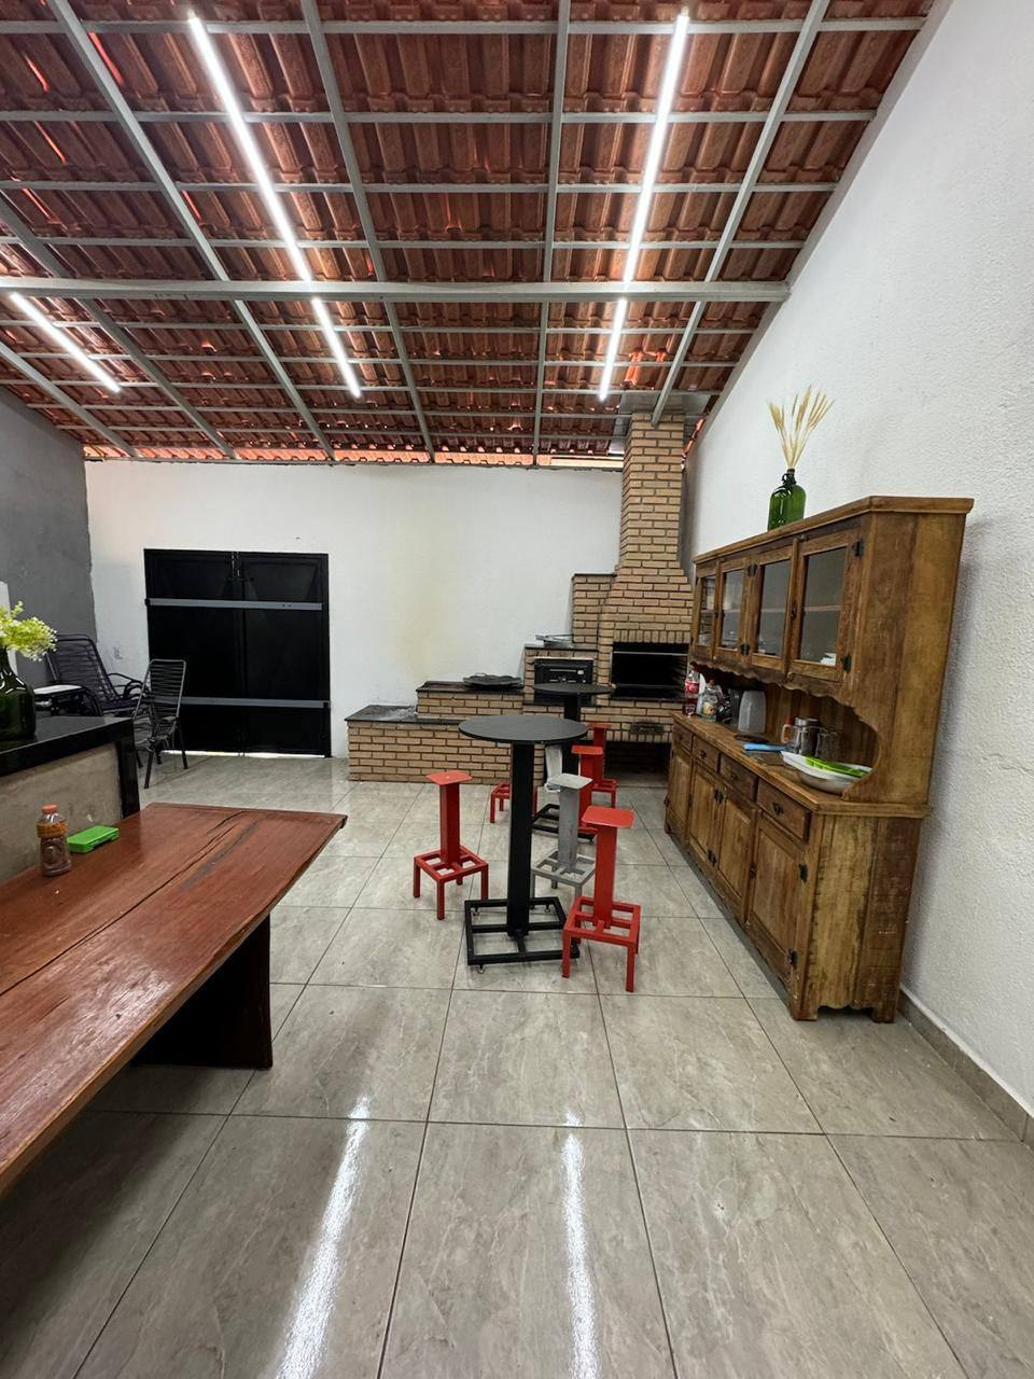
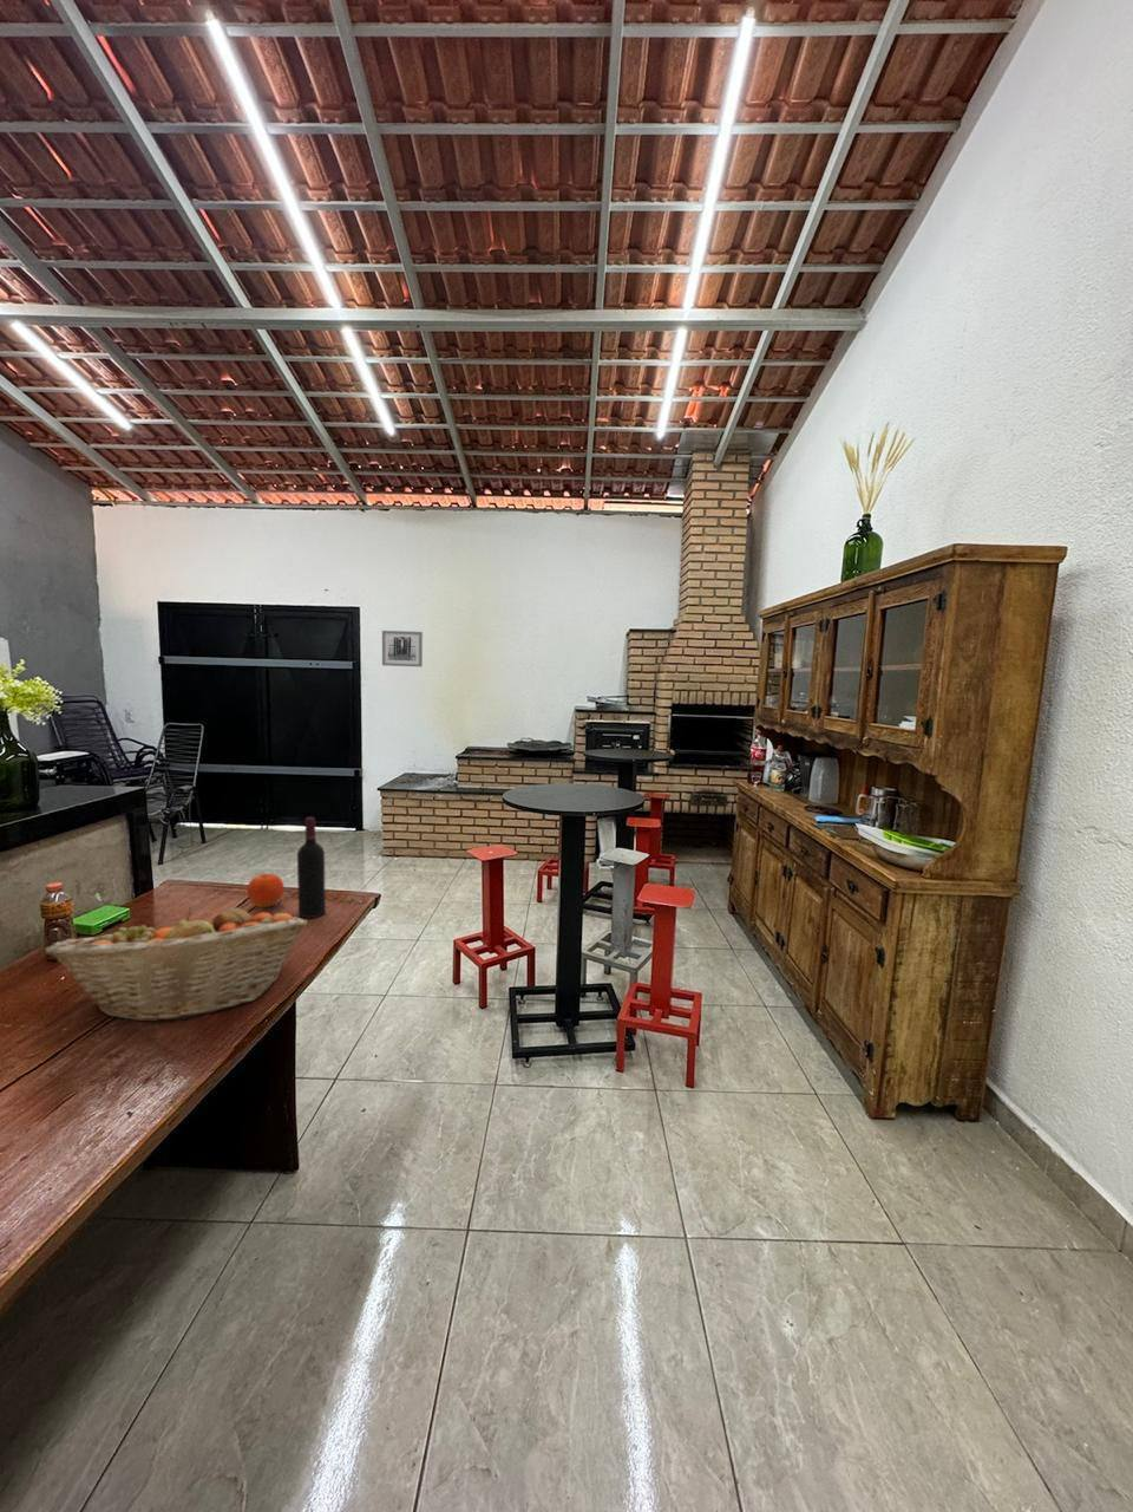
+ wall art [381,630,424,668]
+ wine bottle [296,817,327,919]
+ fruit [245,873,286,908]
+ fruit basket [44,906,308,1023]
